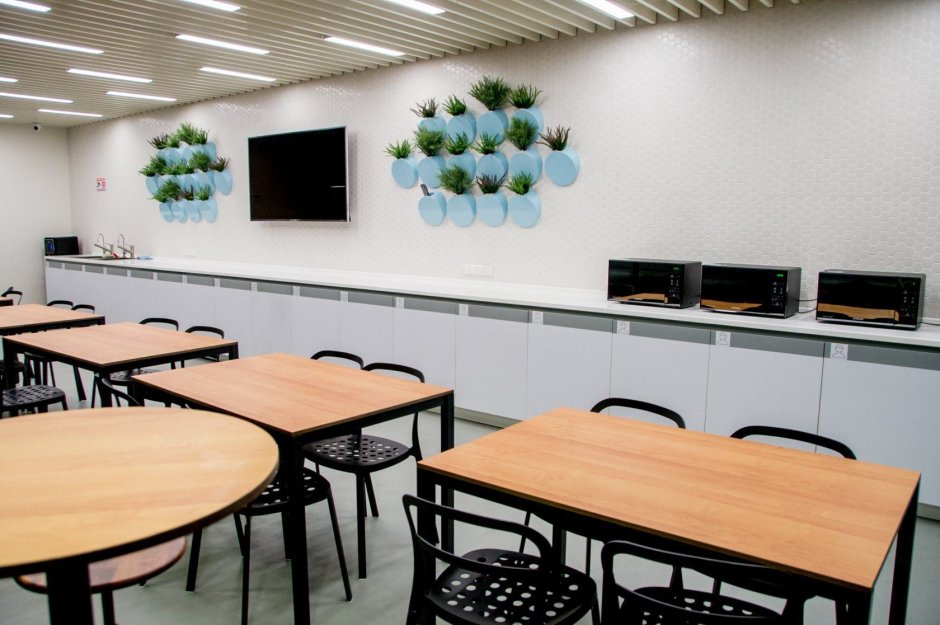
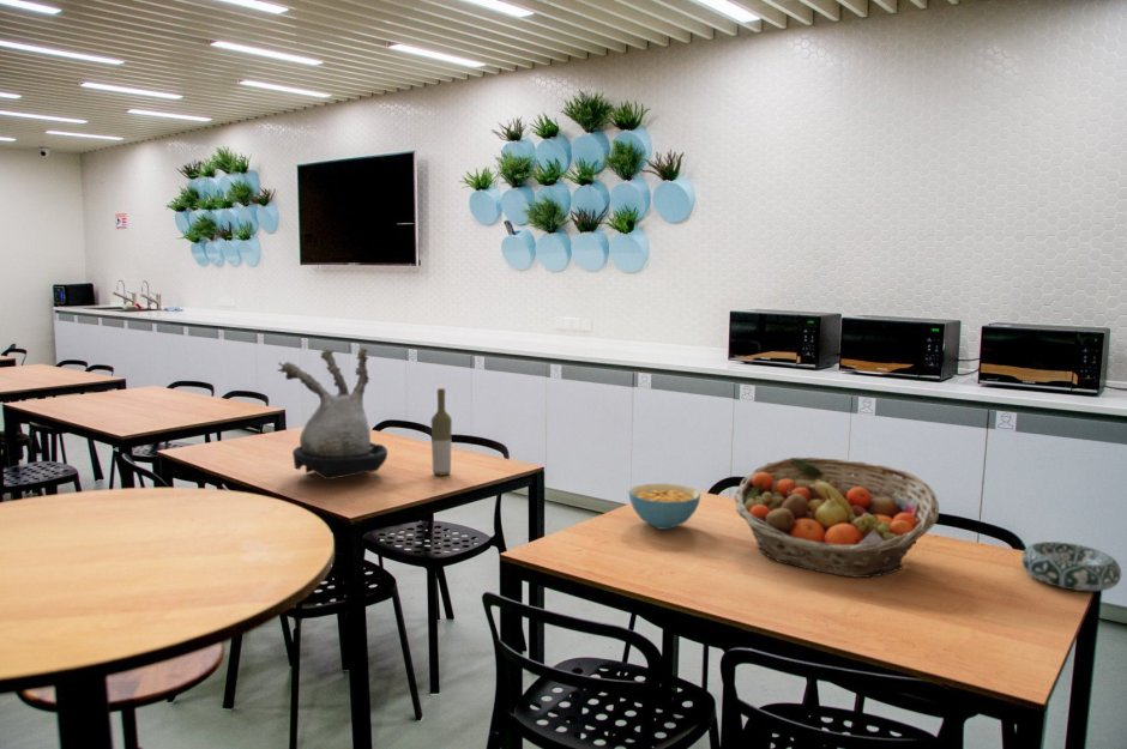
+ decorative bowl [1020,540,1122,592]
+ cereal bowl [628,483,701,531]
+ fruit basket [733,457,940,579]
+ bottle [430,387,453,477]
+ plant [277,346,388,481]
